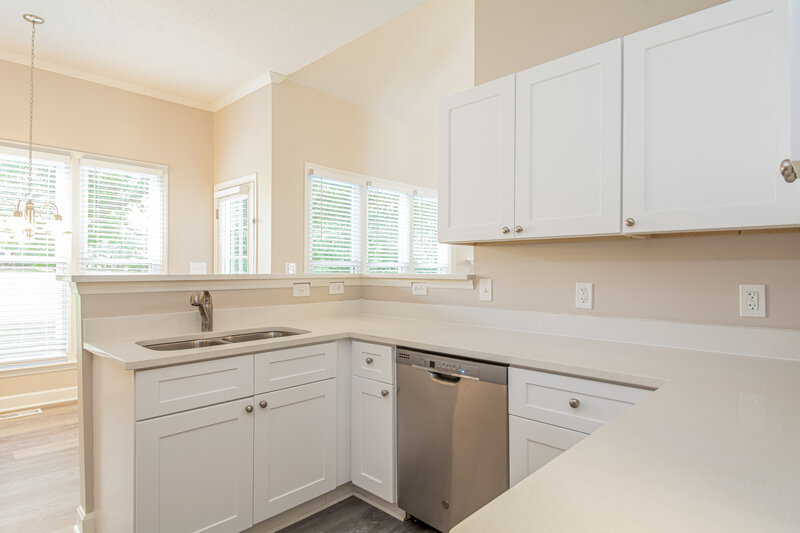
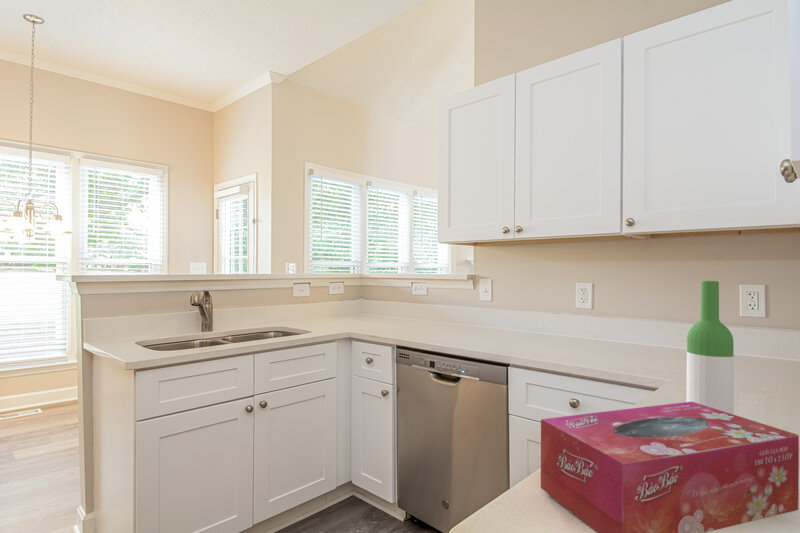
+ tissue box [540,401,800,533]
+ wine bottle [686,280,735,415]
